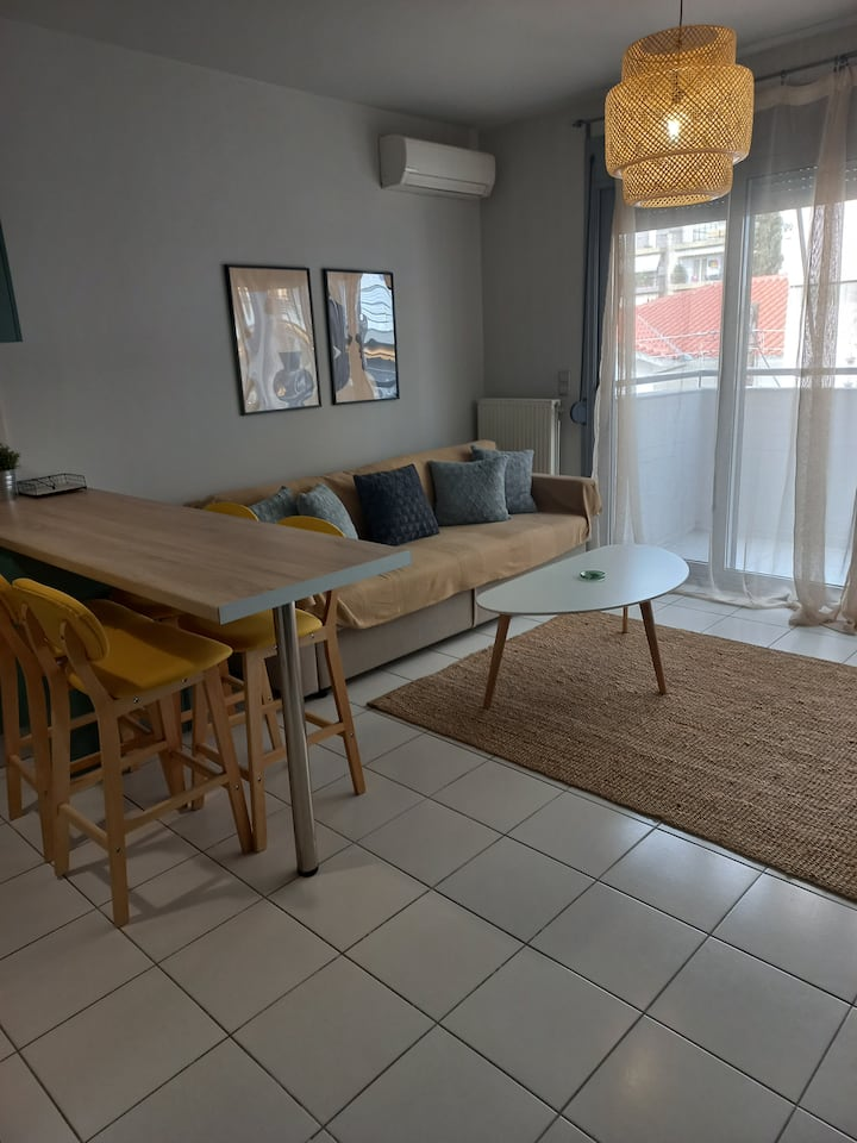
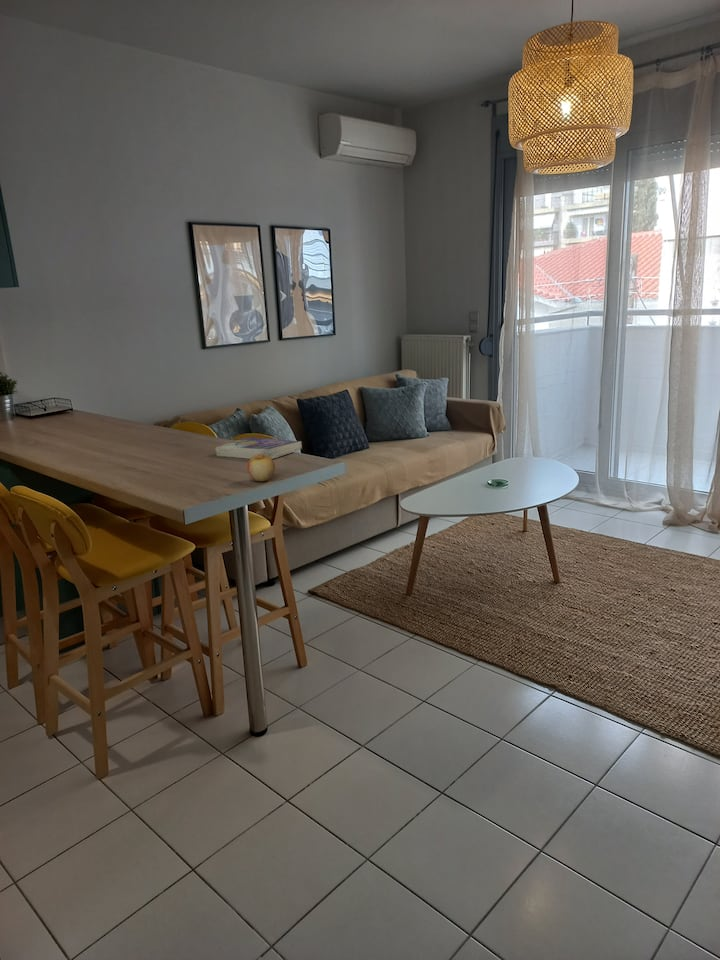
+ book [214,436,303,460]
+ apple [247,454,276,482]
